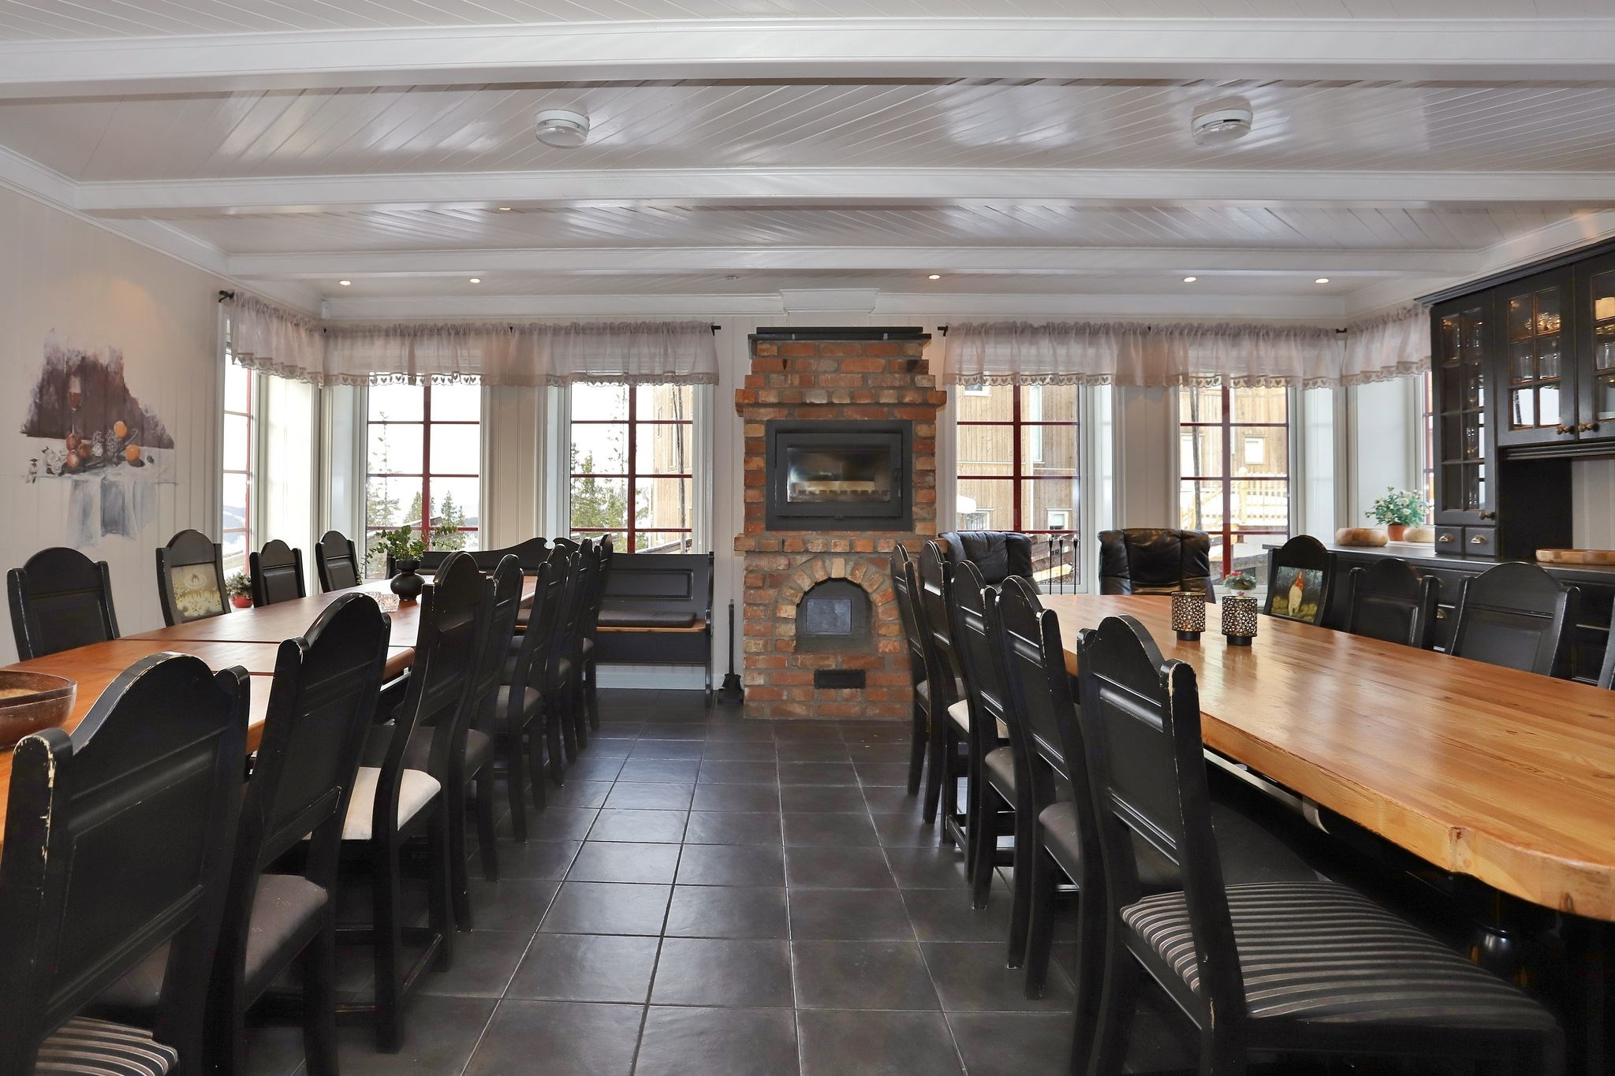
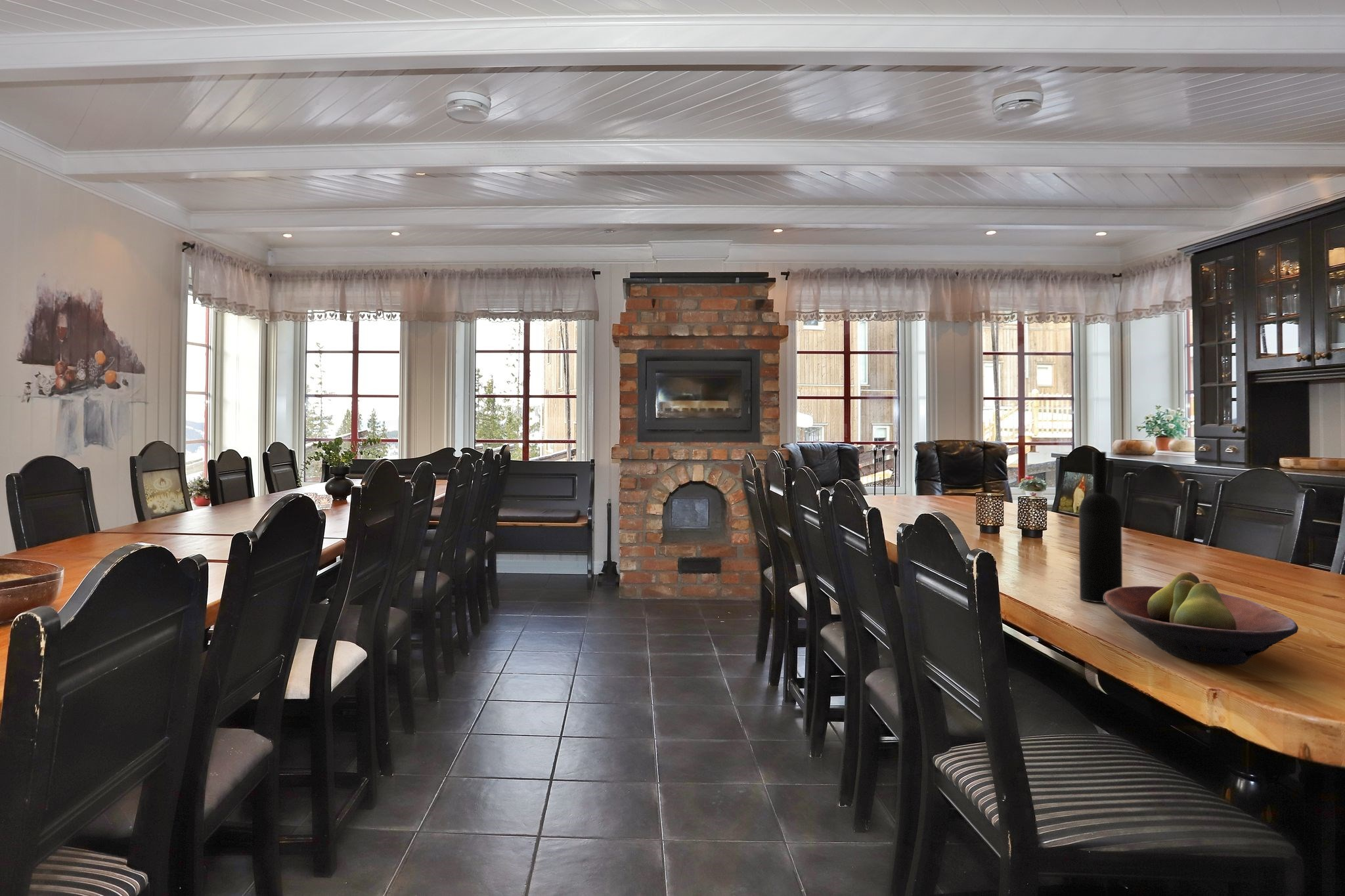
+ wine bottle [1078,451,1123,604]
+ fruit bowl [1104,572,1299,666]
